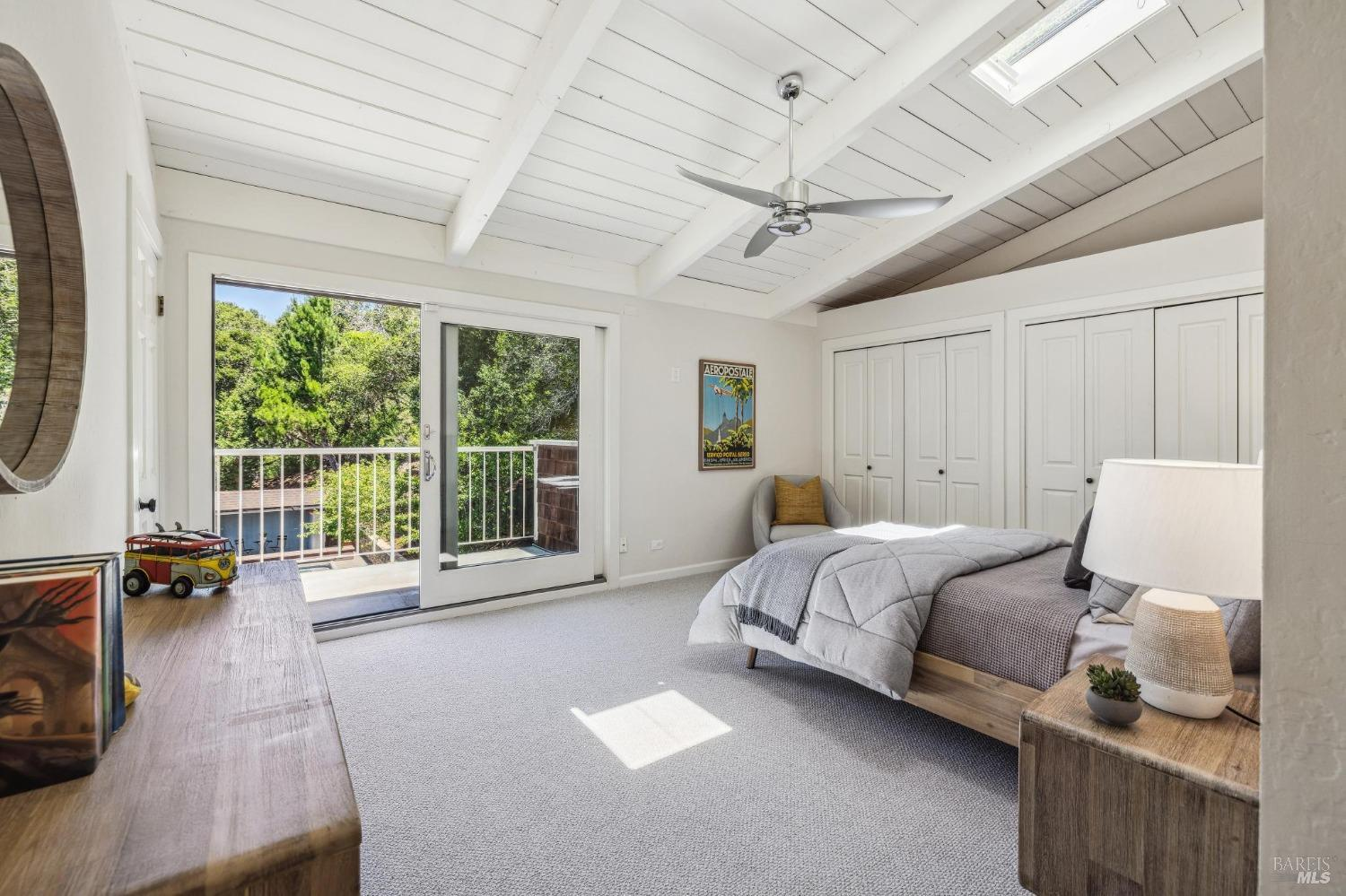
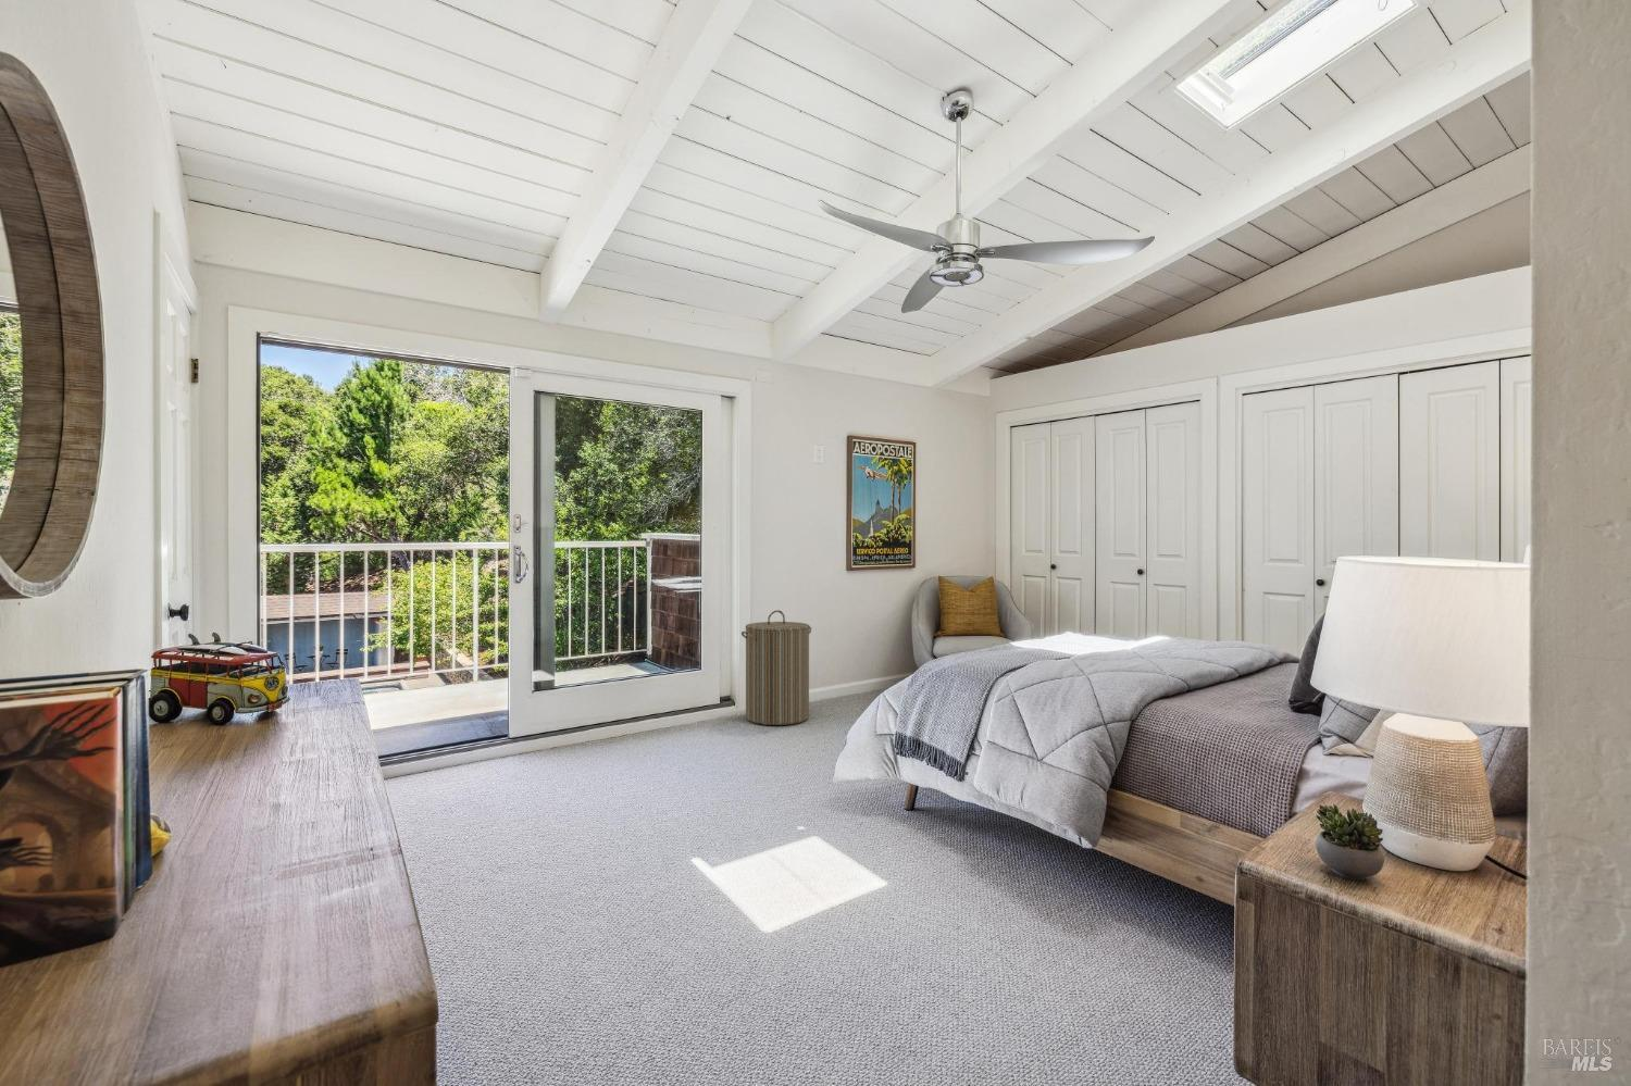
+ laundry hamper [740,608,812,726]
